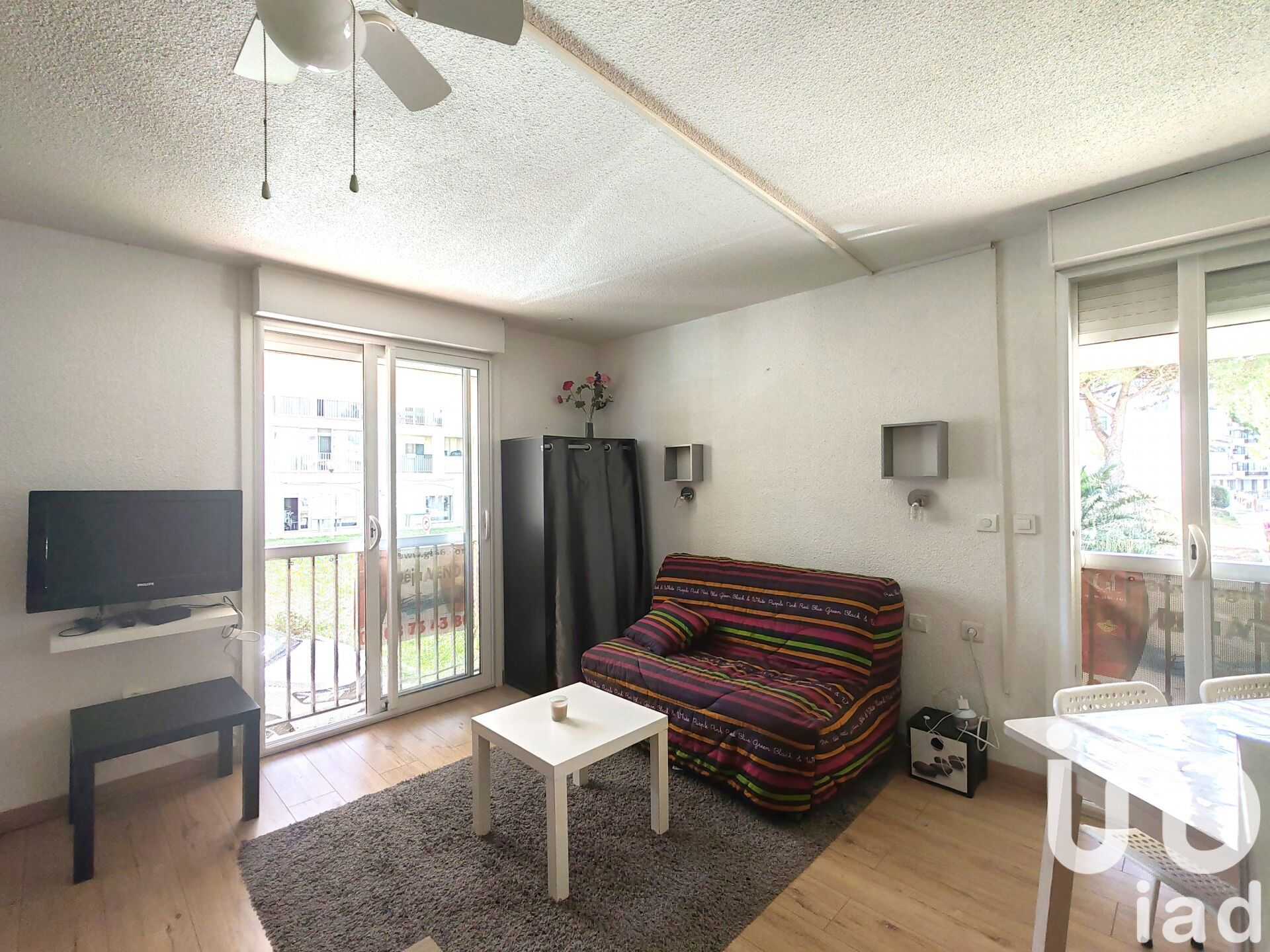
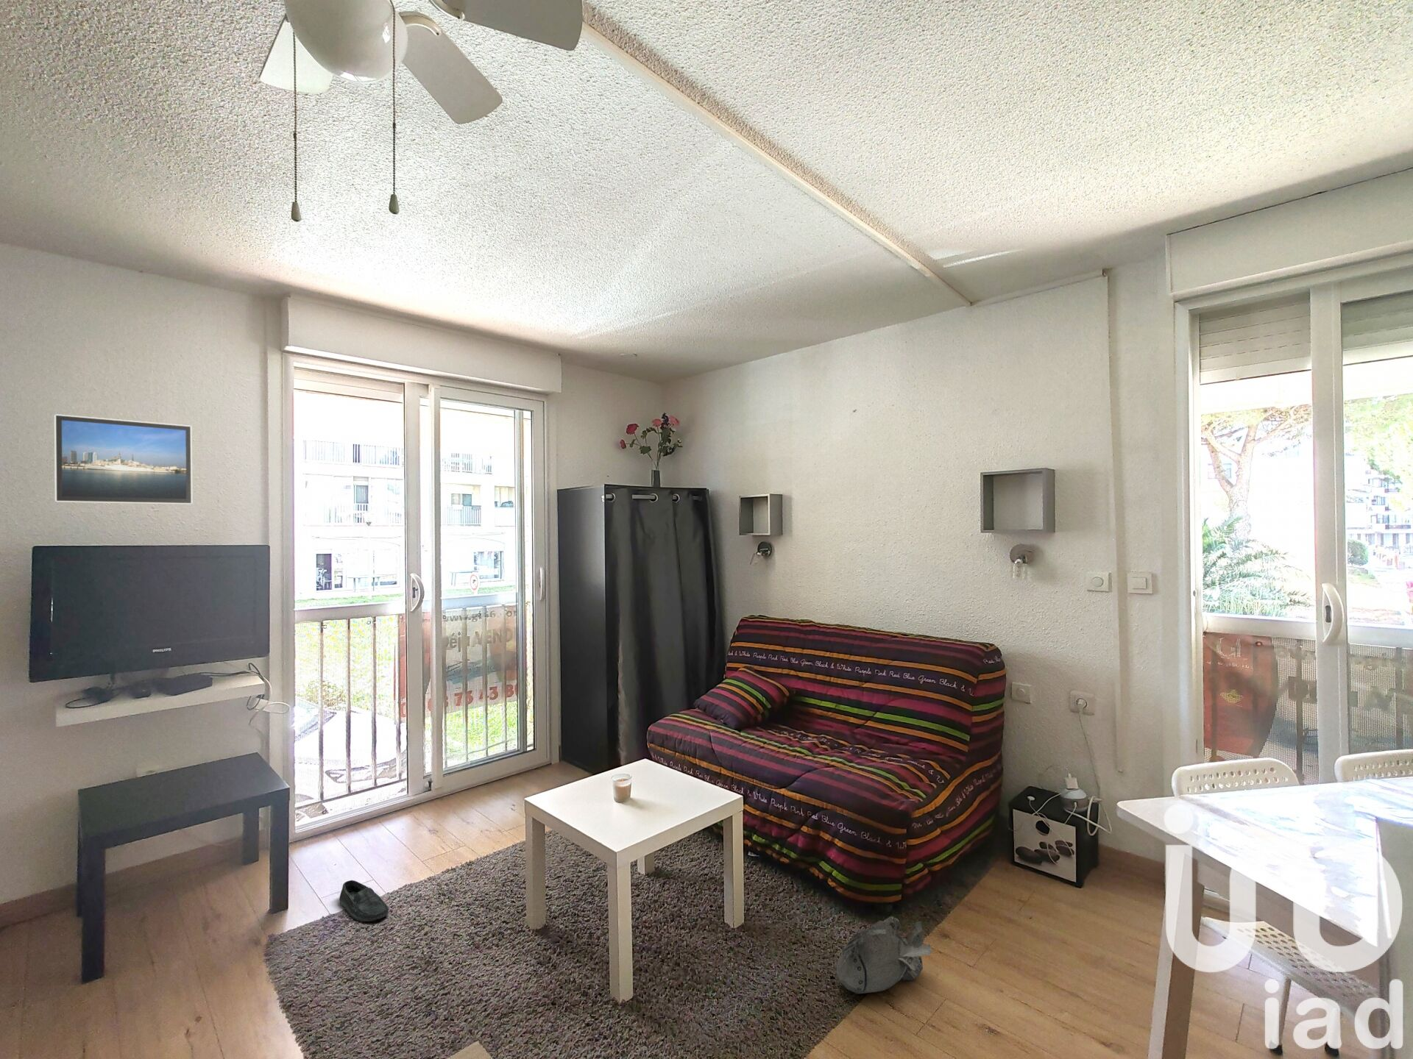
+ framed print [53,414,192,505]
+ shoe [338,880,389,922]
+ plush toy [836,916,932,994]
